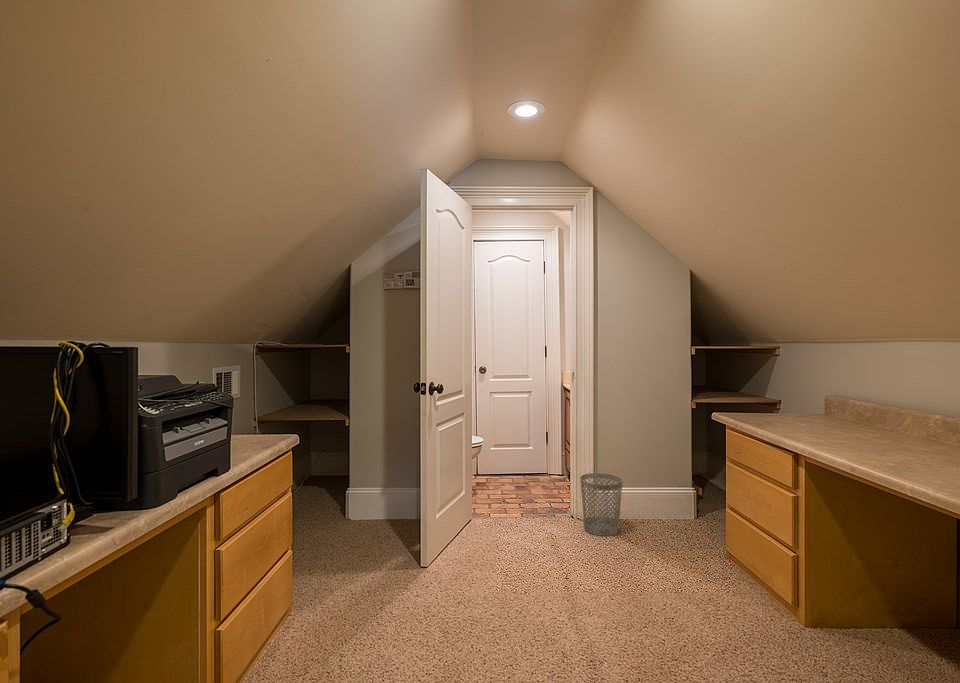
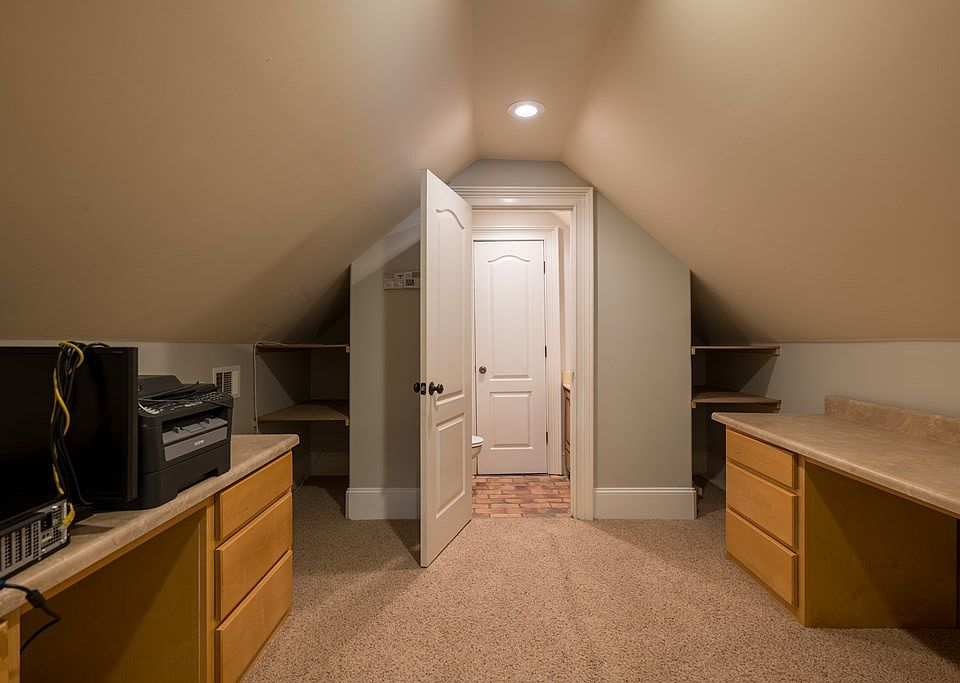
- wastebasket [579,472,624,537]
